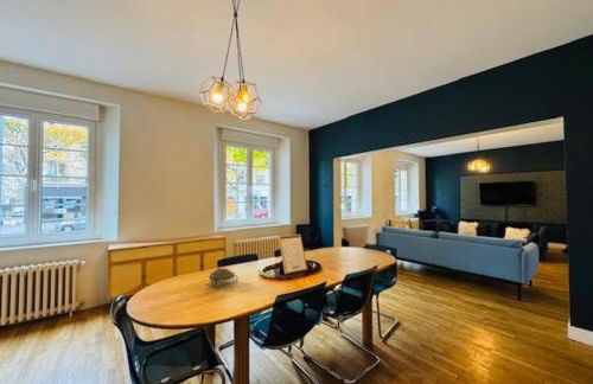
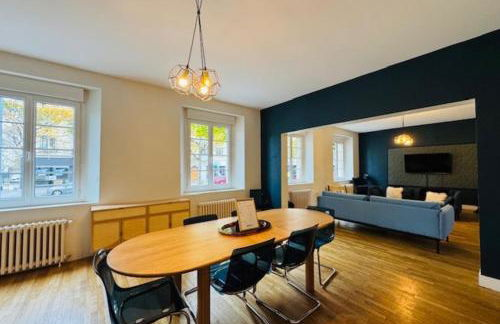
- decorative bowl [208,268,240,290]
